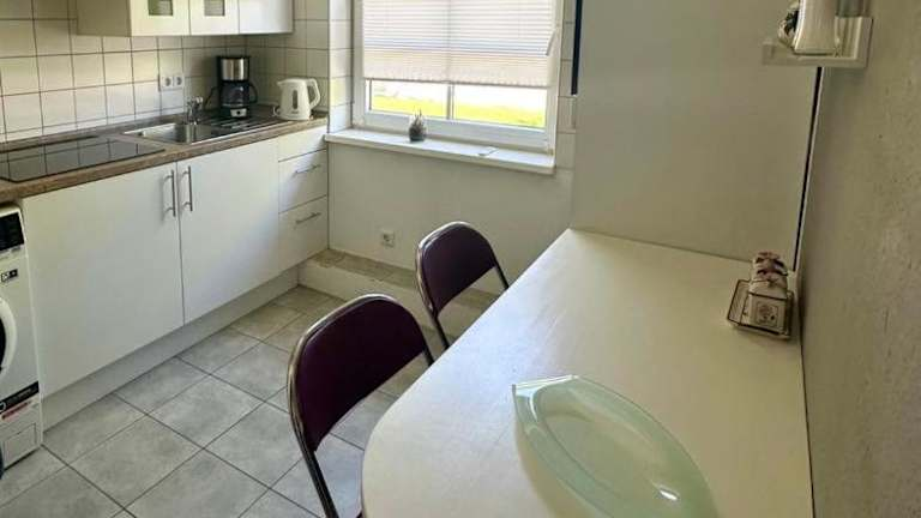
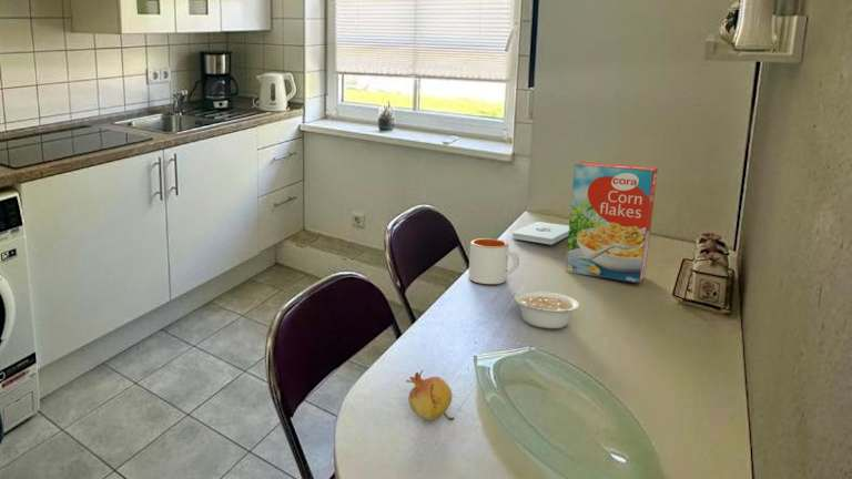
+ notepad [511,221,569,246]
+ mug [468,237,520,285]
+ fruit [405,369,455,421]
+ legume [514,291,581,329]
+ cereal box [565,161,659,284]
